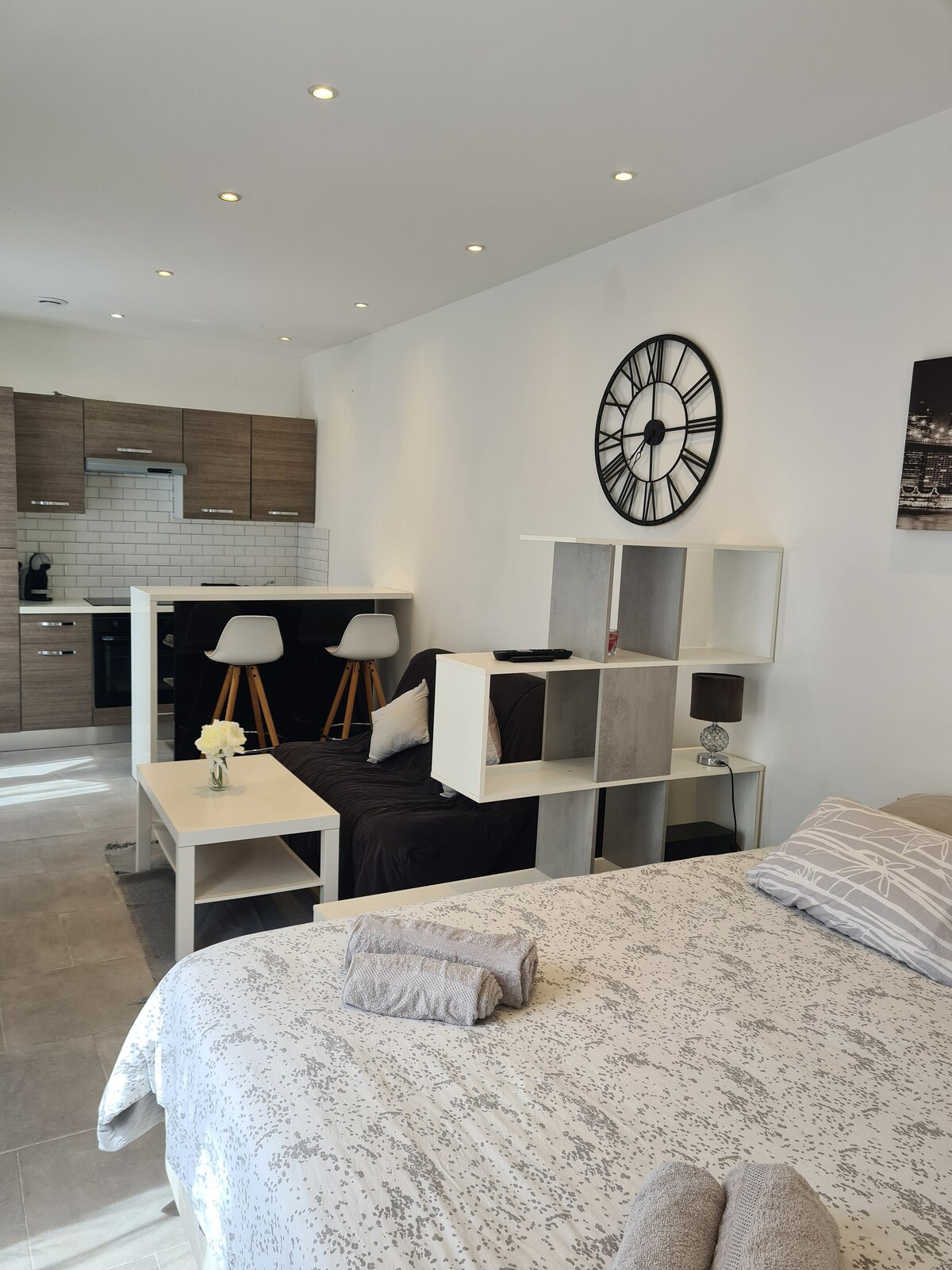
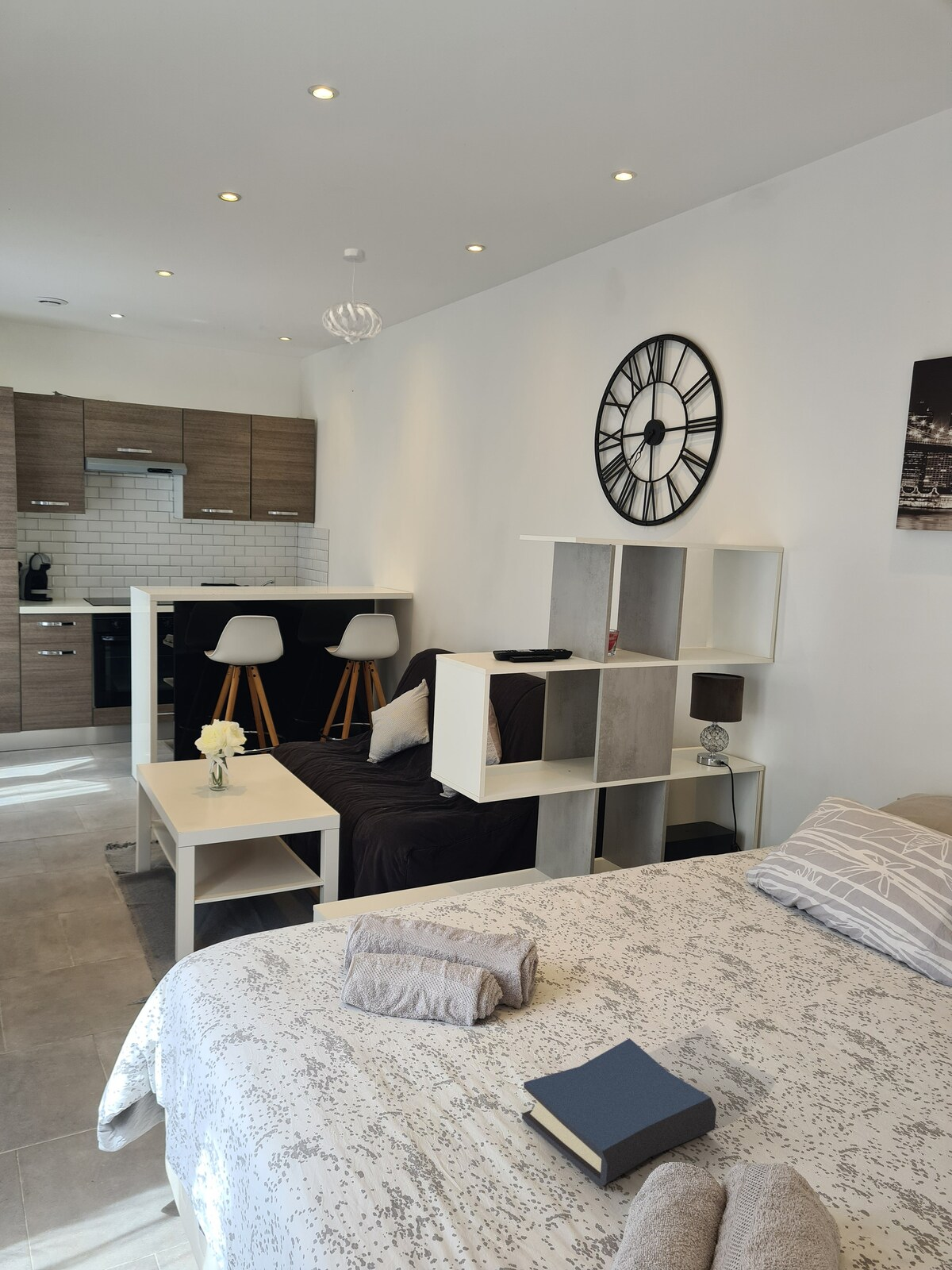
+ hardback book [521,1037,717,1187]
+ pendant light [321,248,384,345]
